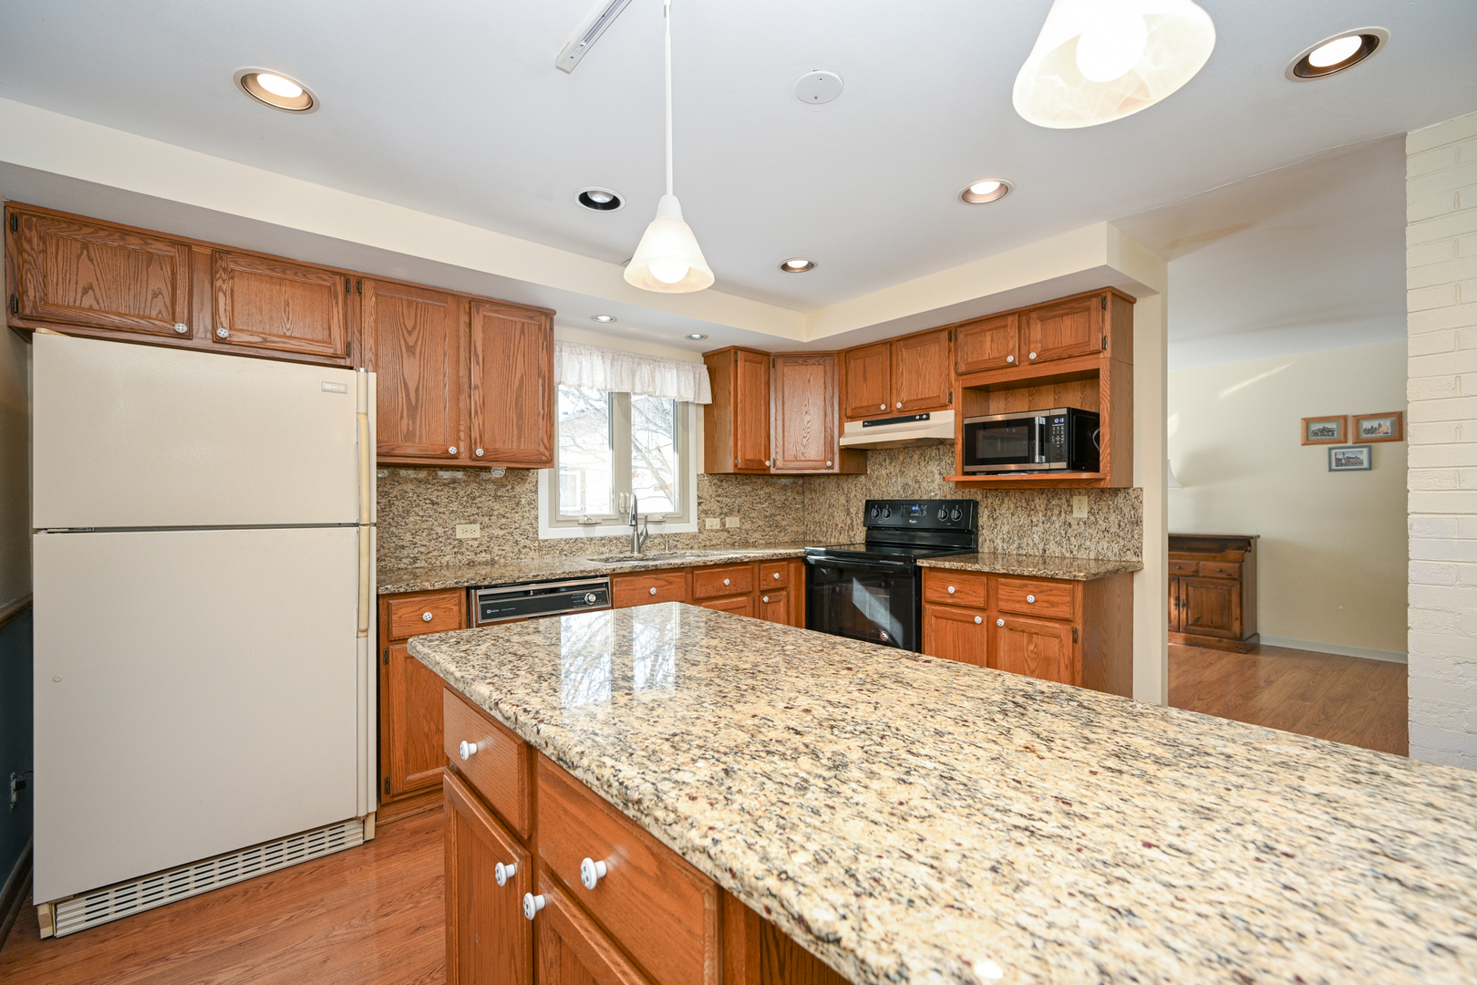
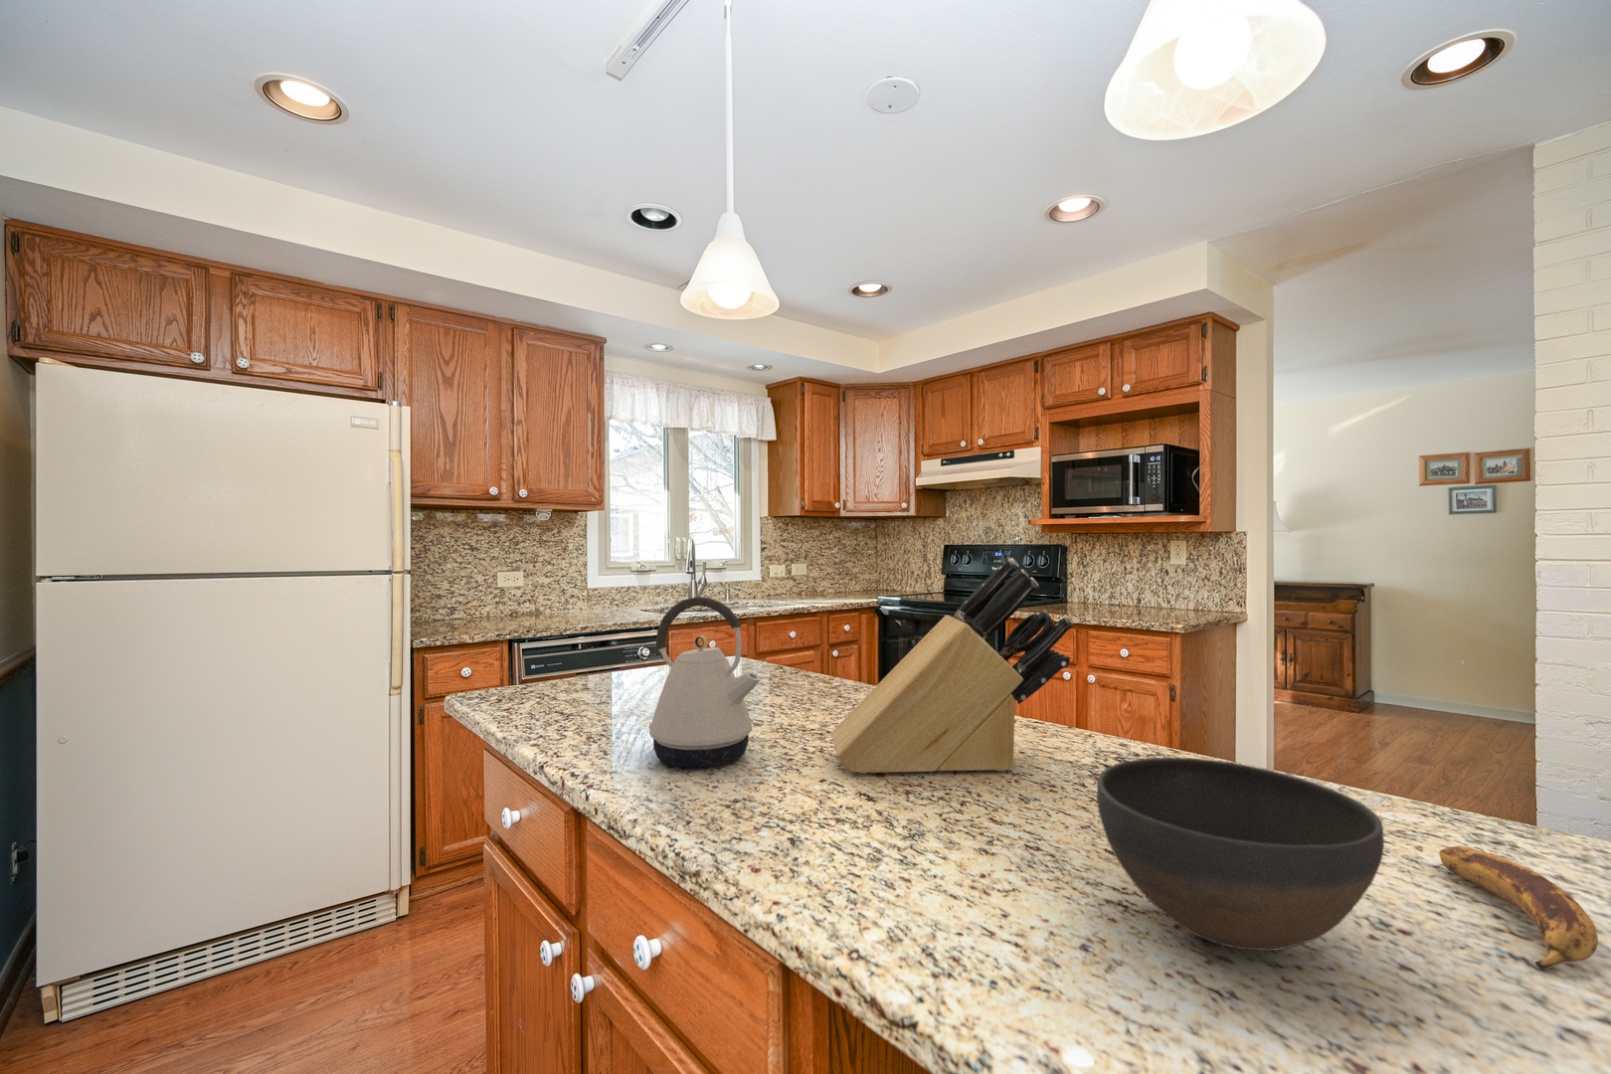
+ banana [1438,845,1599,971]
+ kettle [648,596,761,768]
+ bowl [1096,756,1386,952]
+ knife block [829,557,1074,774]
